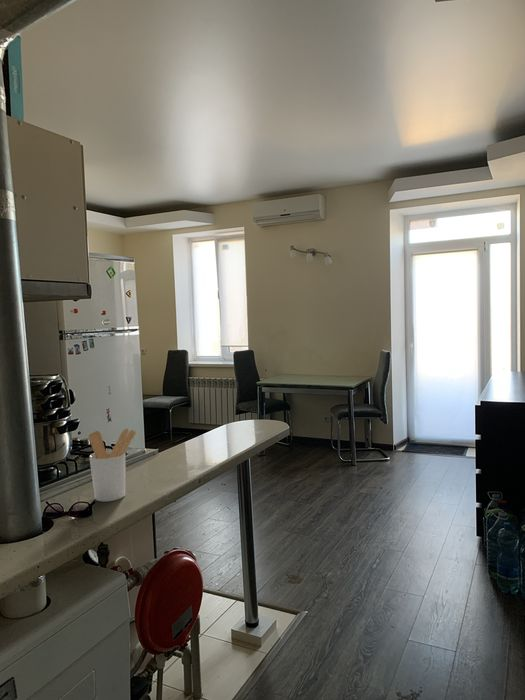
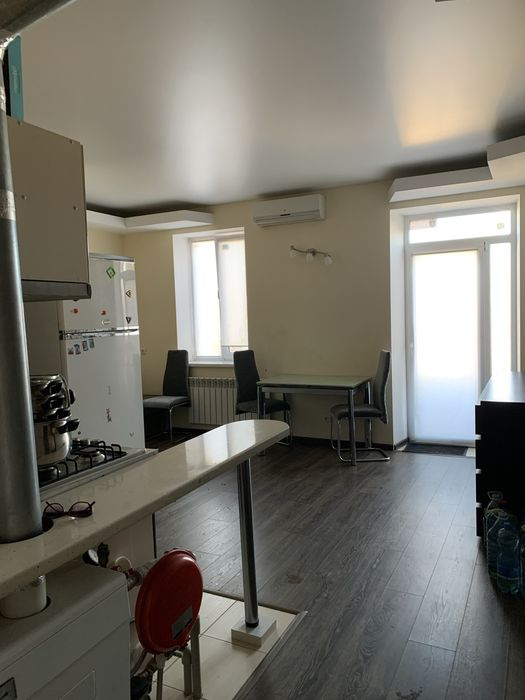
- utensil holder [88,428,138,503]
